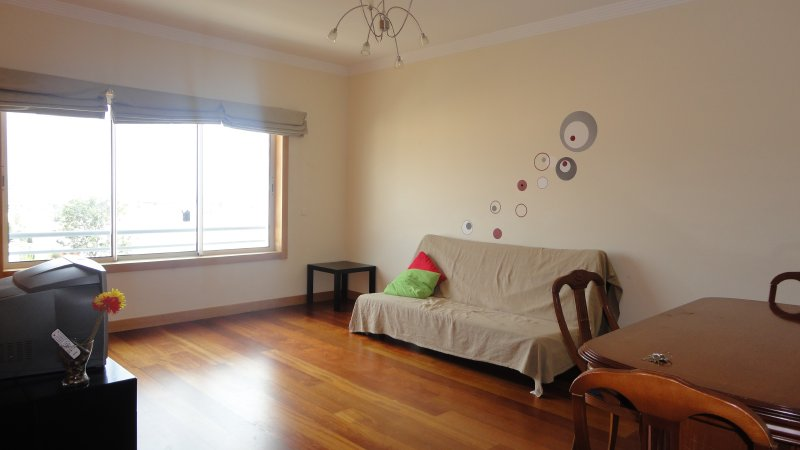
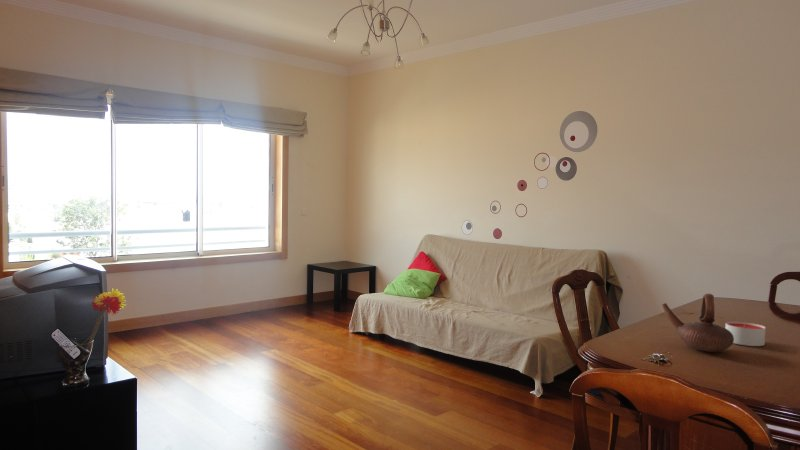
+ candle [725,321,766,347]
+ teapot [661,293,734,353]
